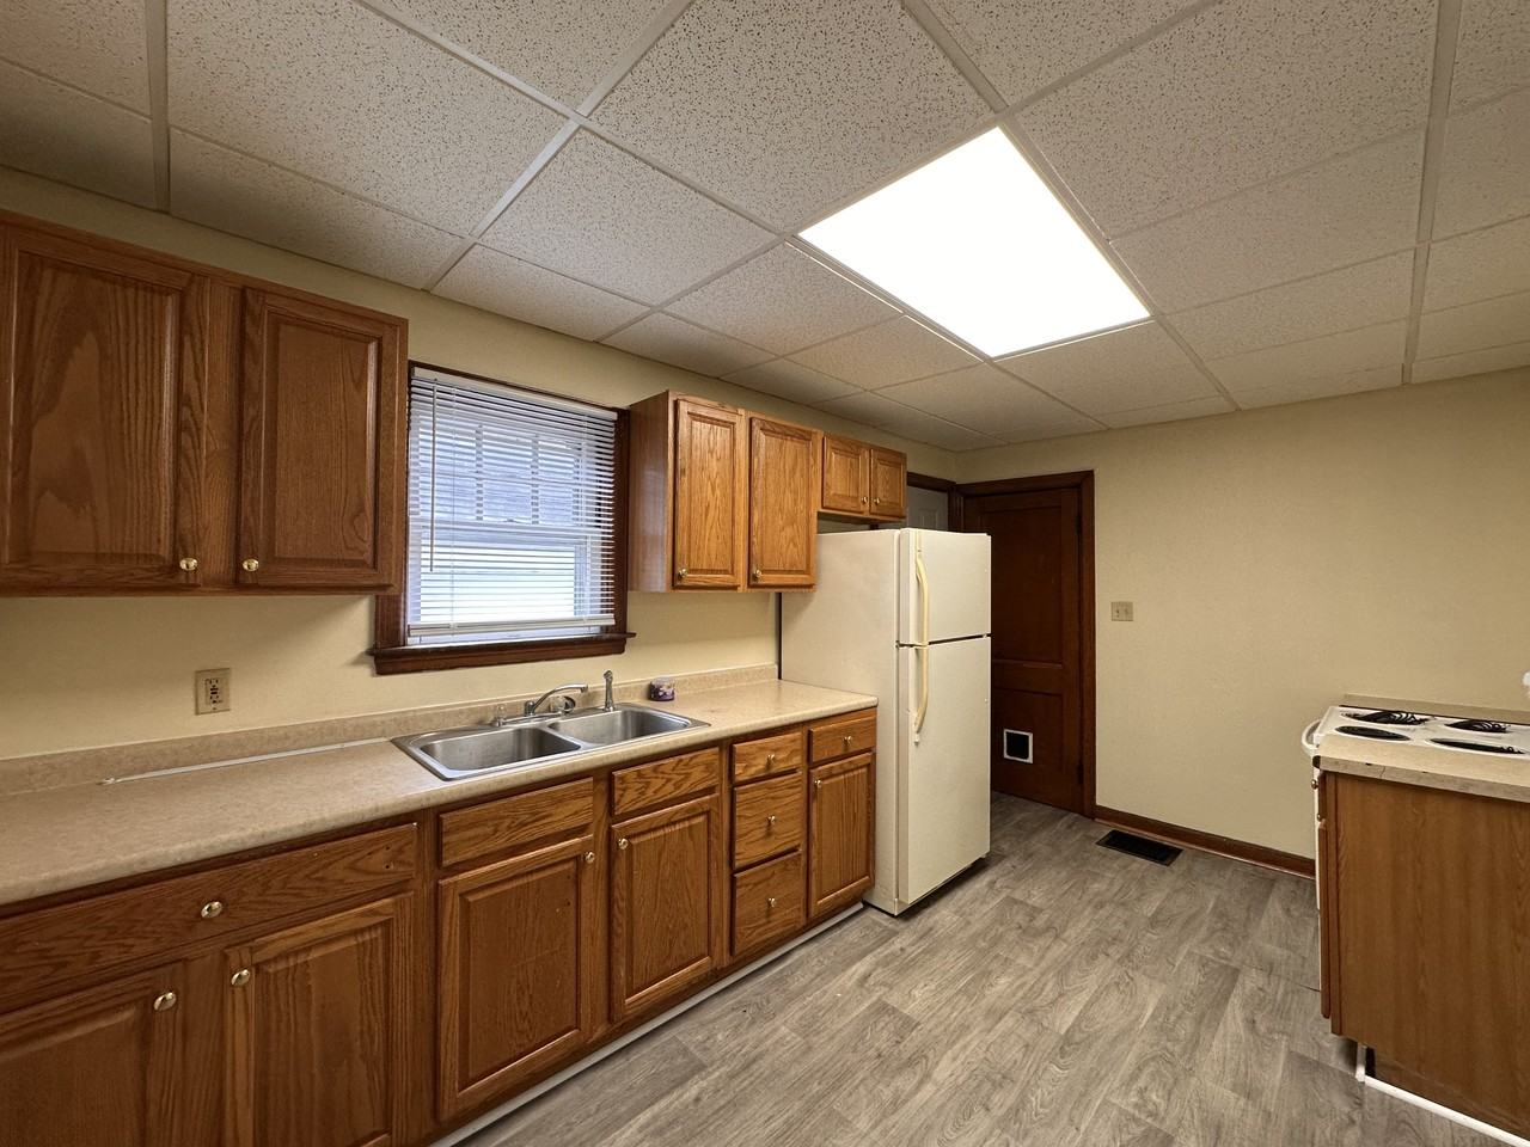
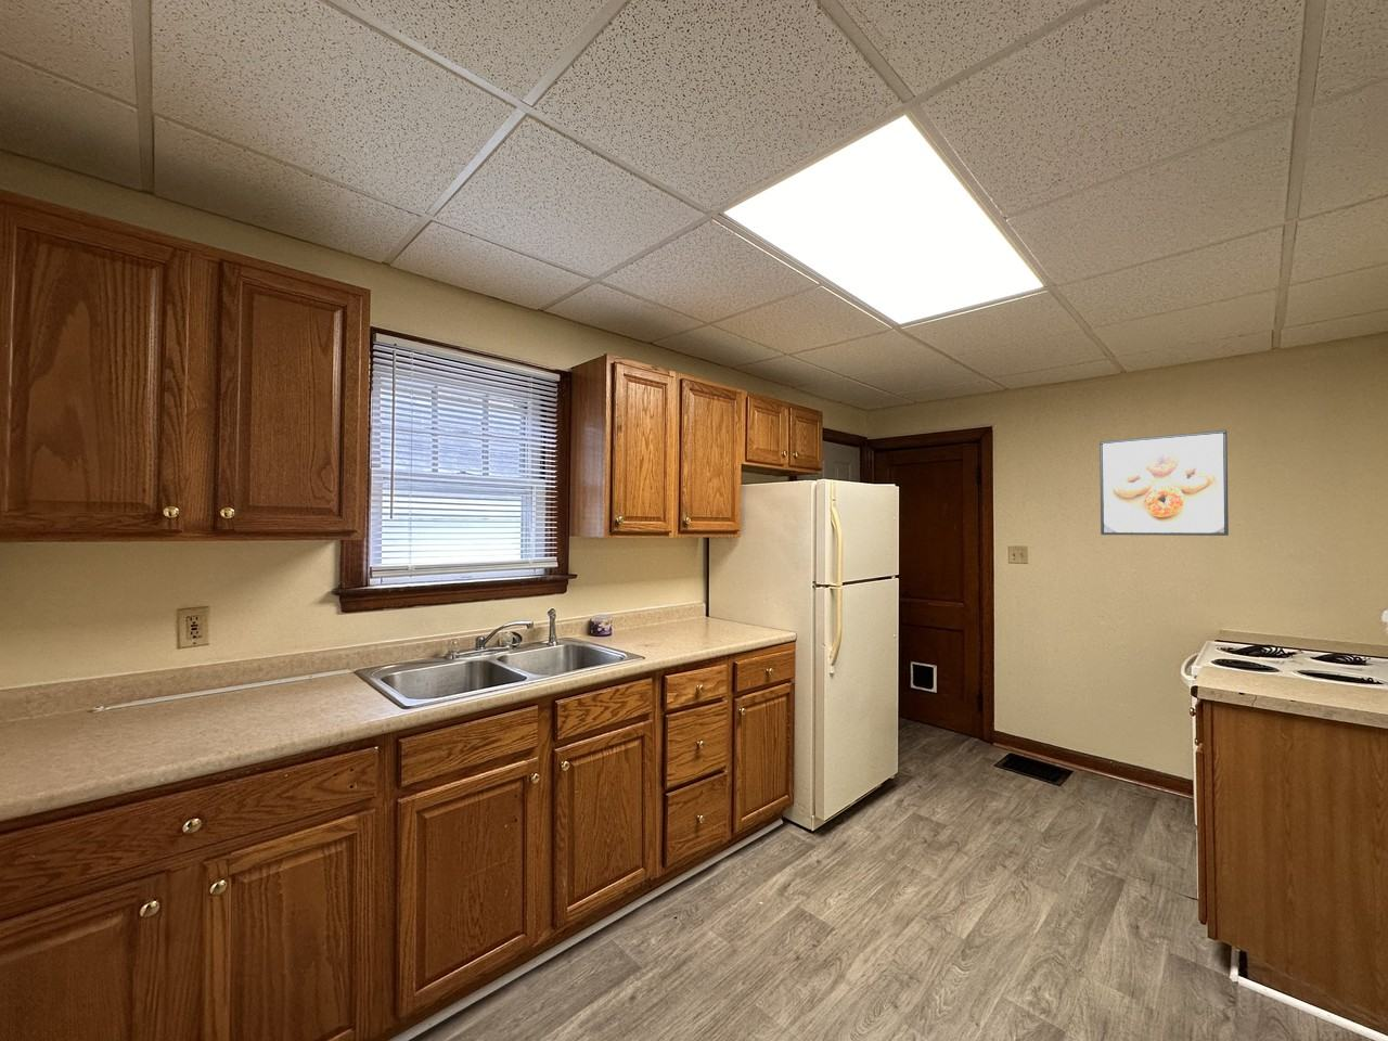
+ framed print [1098,430,1230,537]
